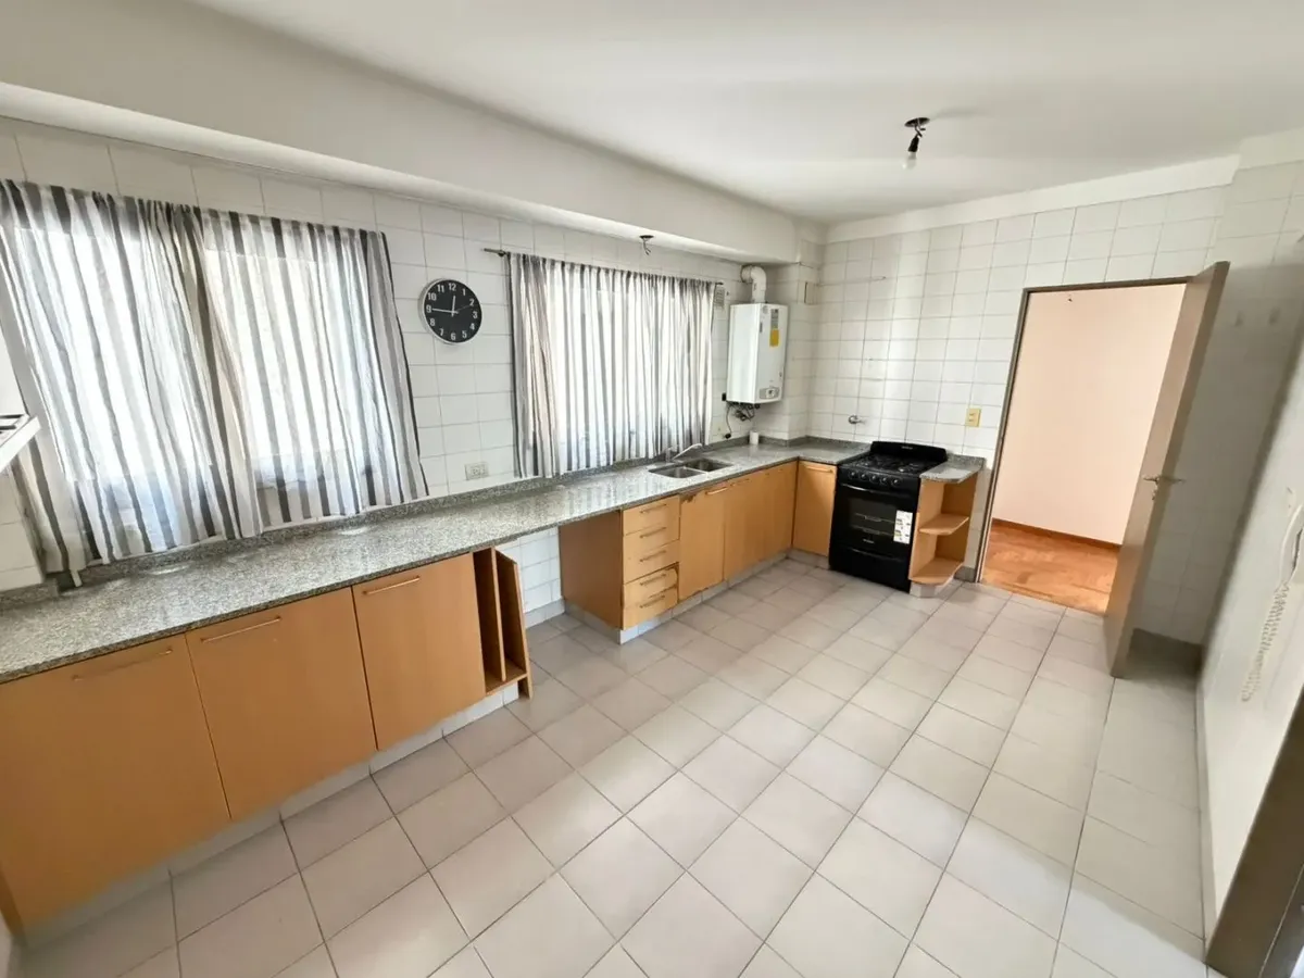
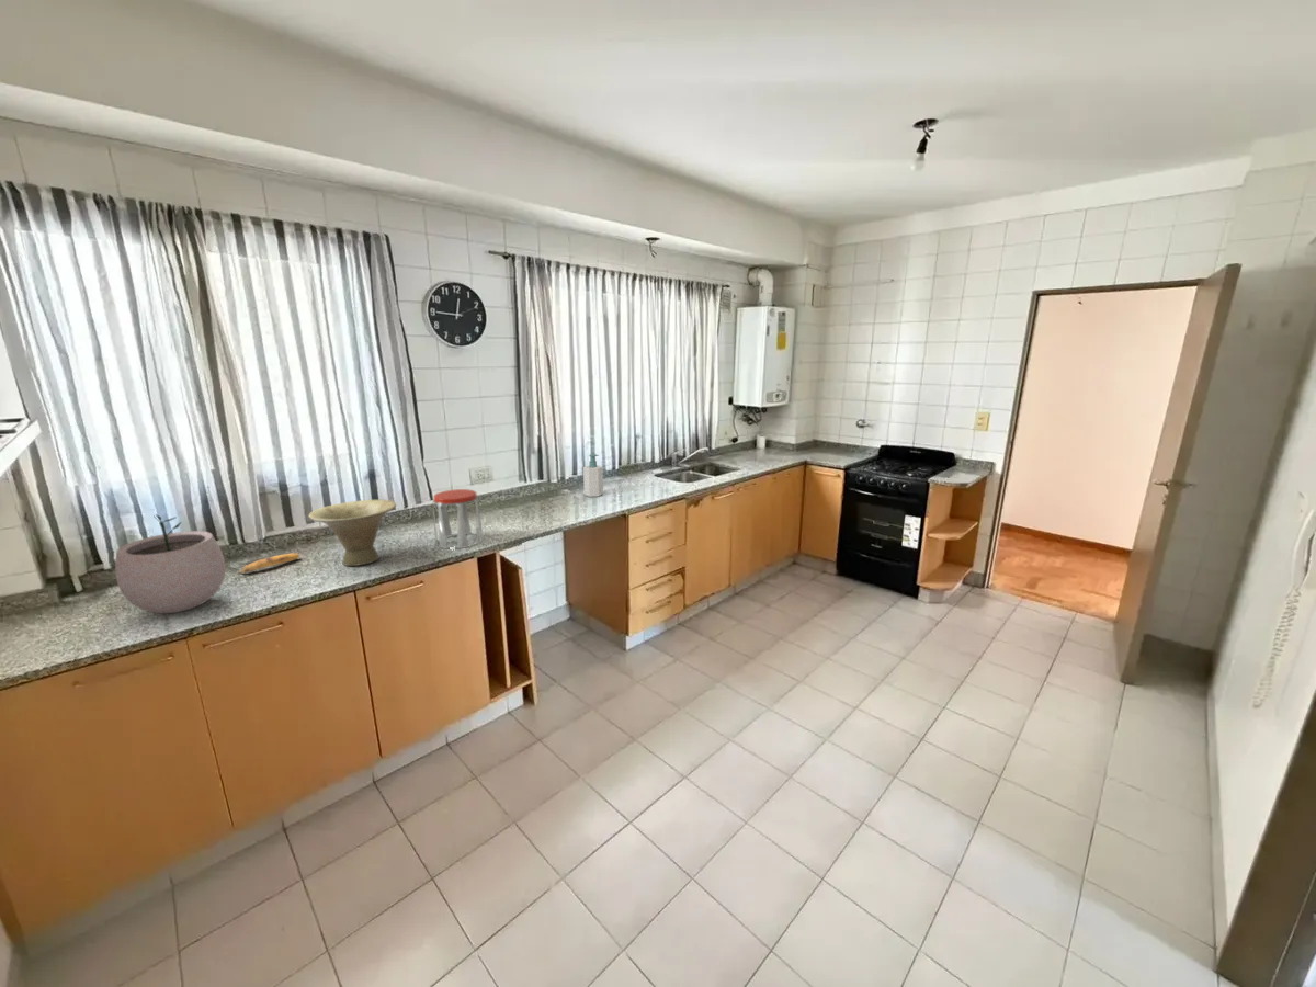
+ plant pot [114,513,227,614]
+ bowl [307,499,397,567]
+ banana [238,552,300,575]
+ jar [431,488,485,549]
+ soap bottle [582,453,604,498]
